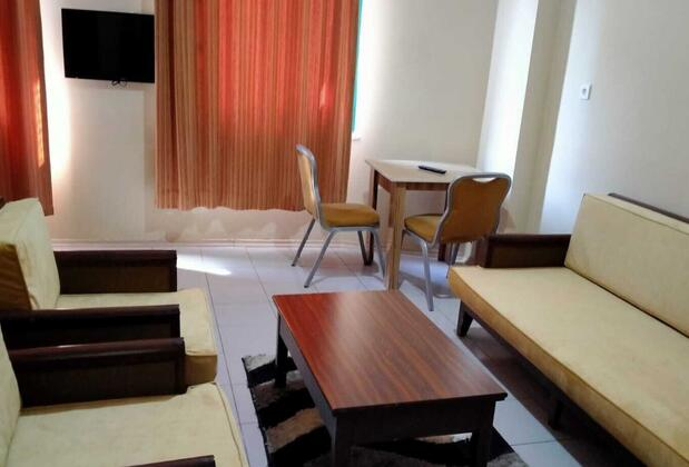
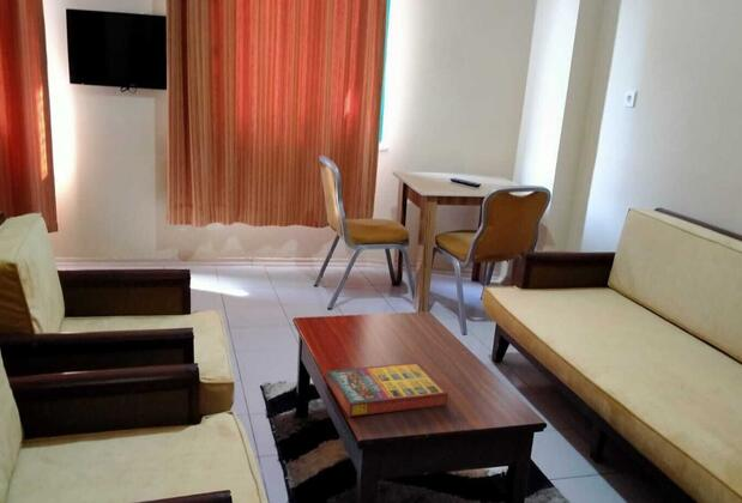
+ game compilation box [326,362,450,418]
